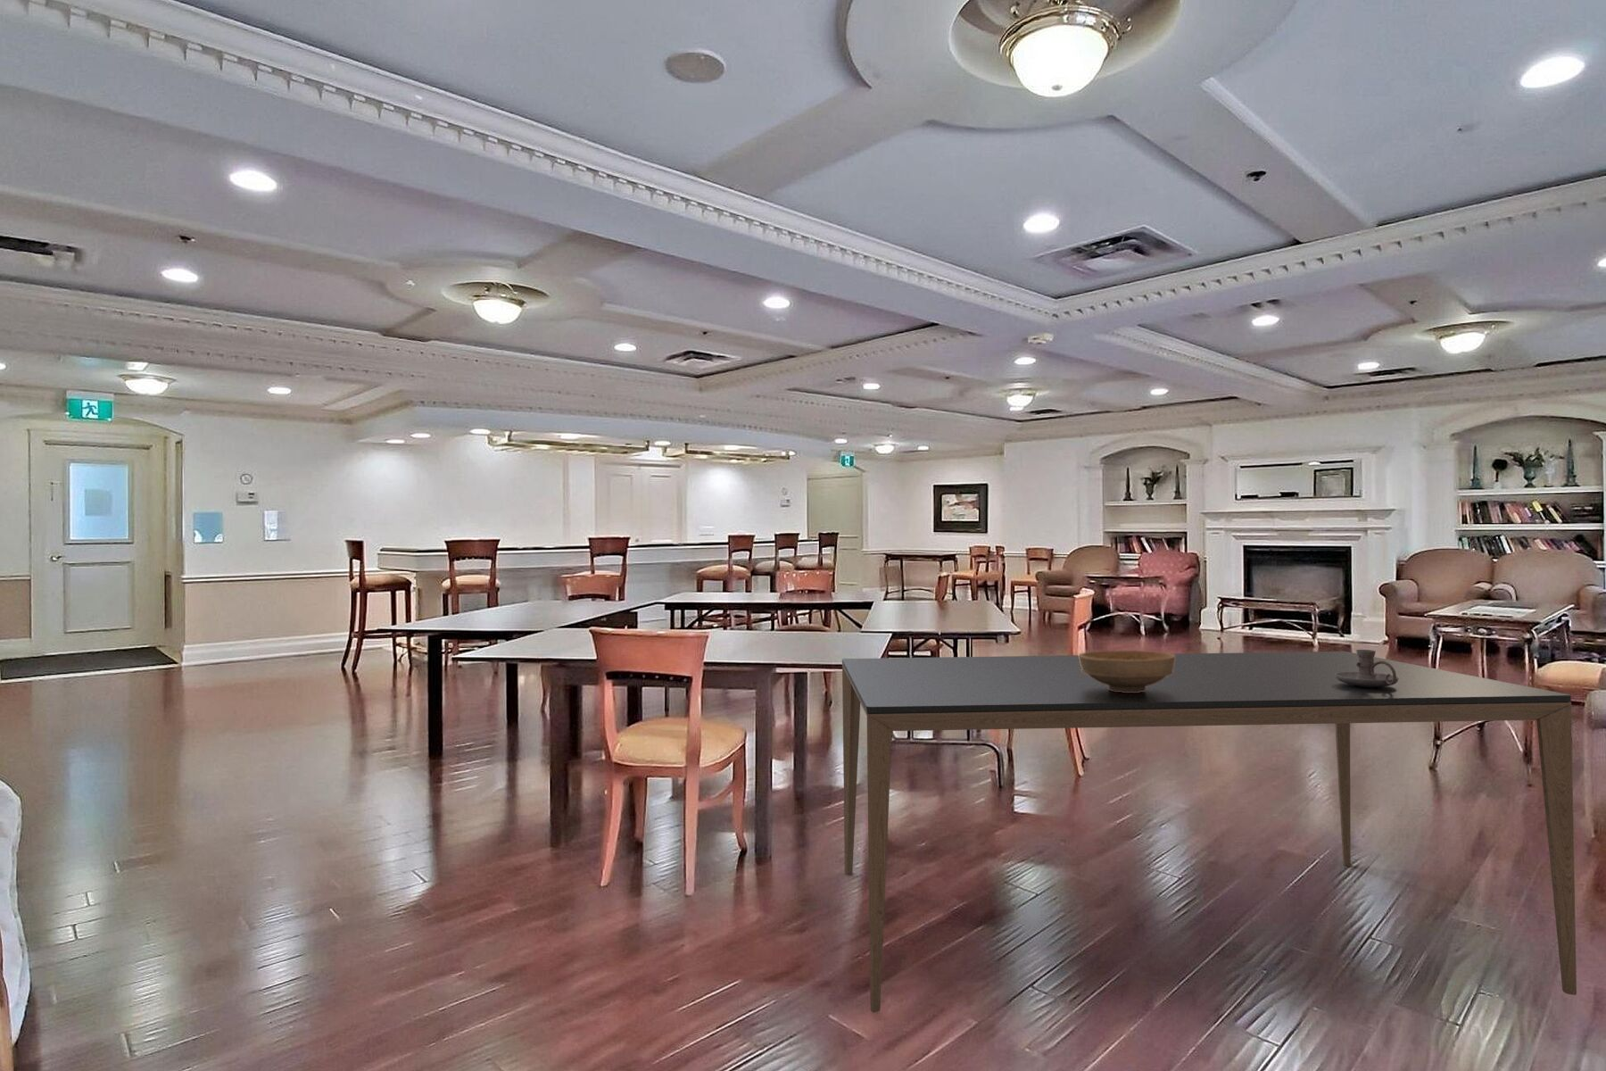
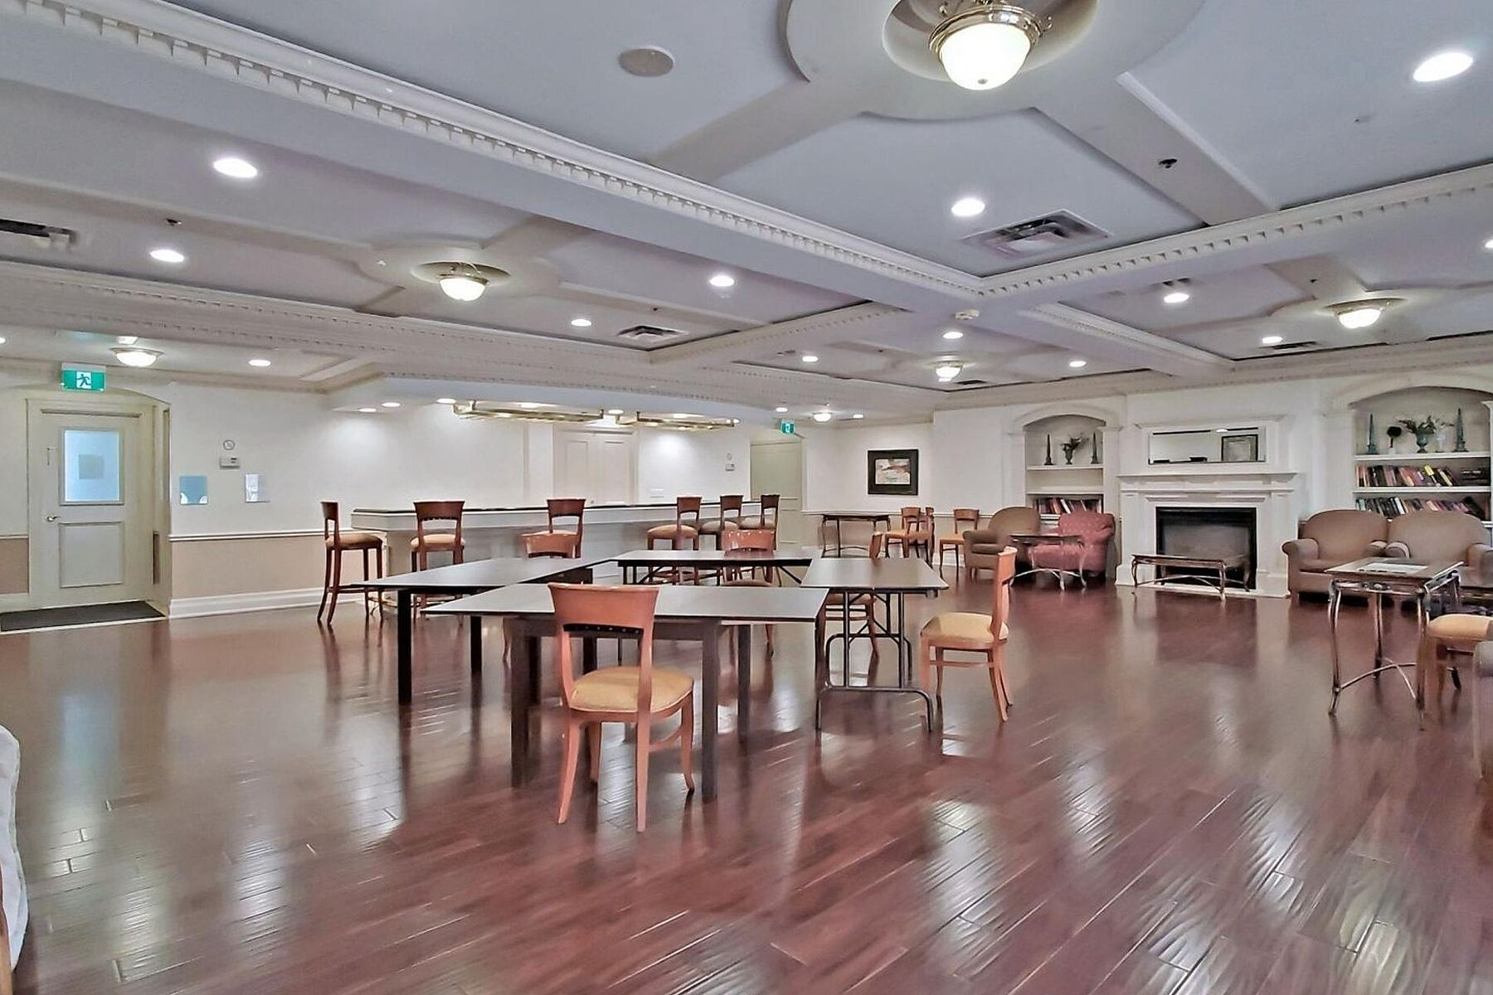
- dining table [841,650,1577,1014]
- bowl [1078,650,1175,692]
- candle holder [1336,649,1398,687]
